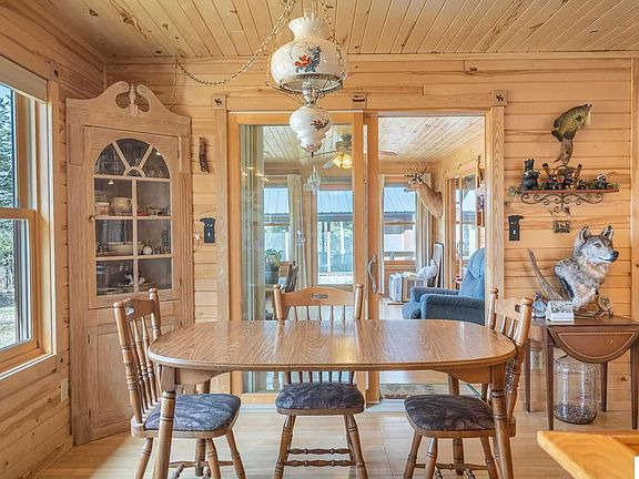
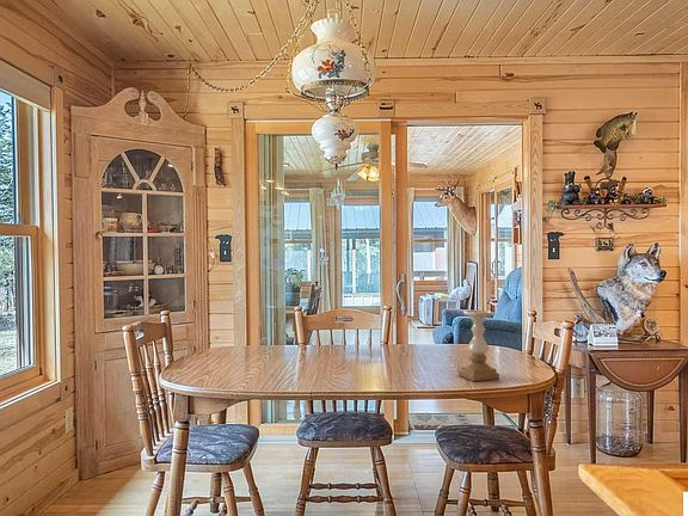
+ candle holder [457,309,500,382]
